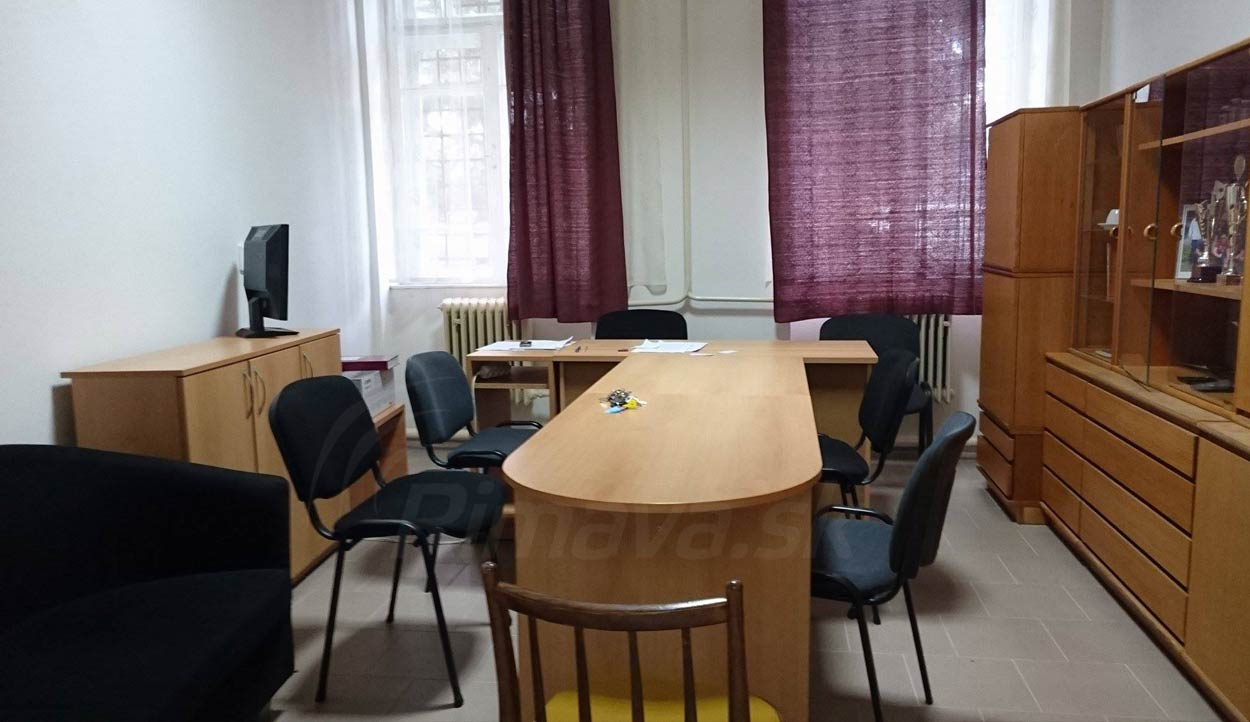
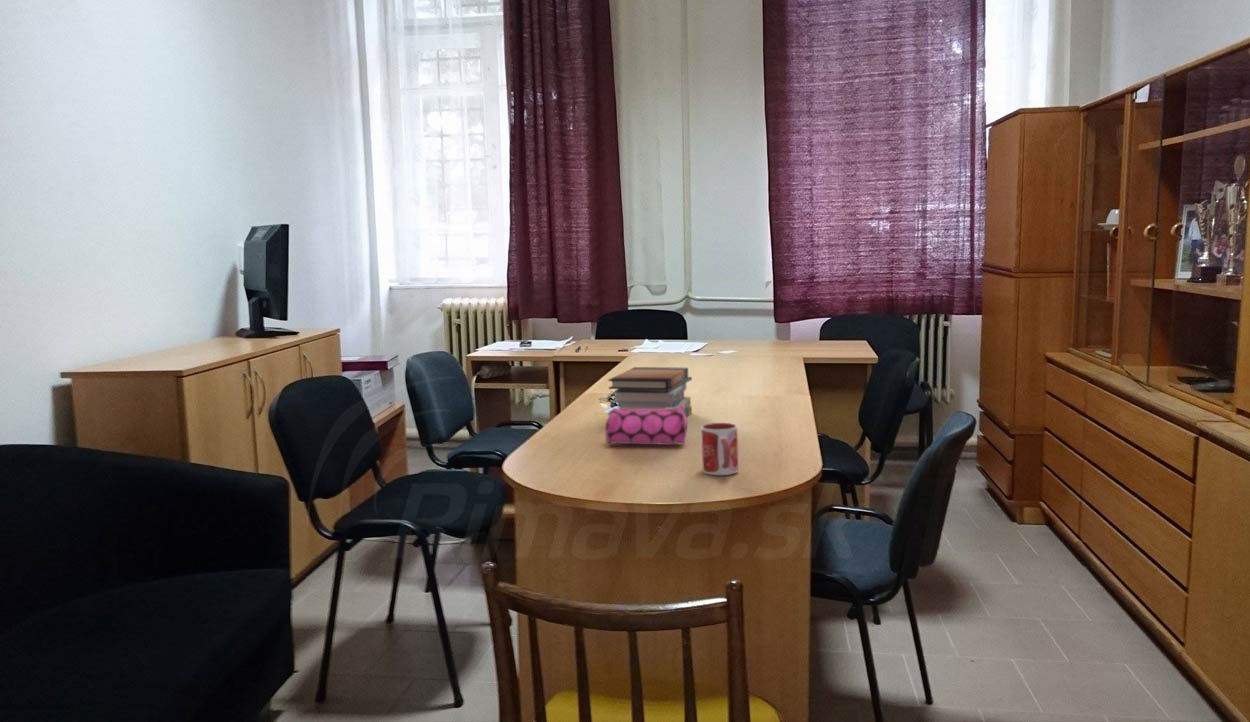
+ book stack [607,366,693,418]
+ mug [700,422,739,476]
+ pencil case [604,405,688,446]
